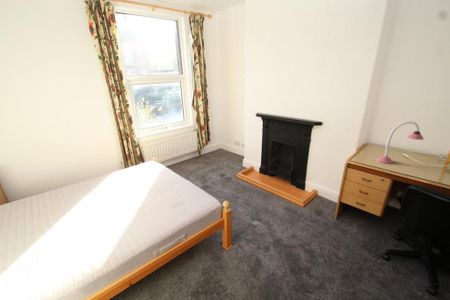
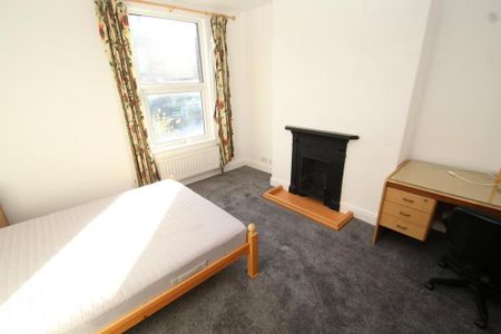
- desk lamp [375,120,425,165]
